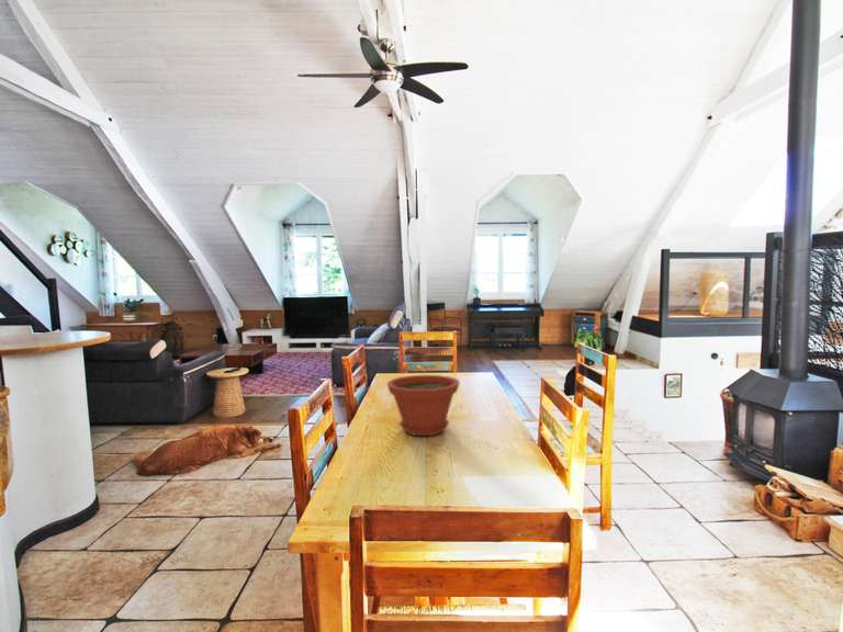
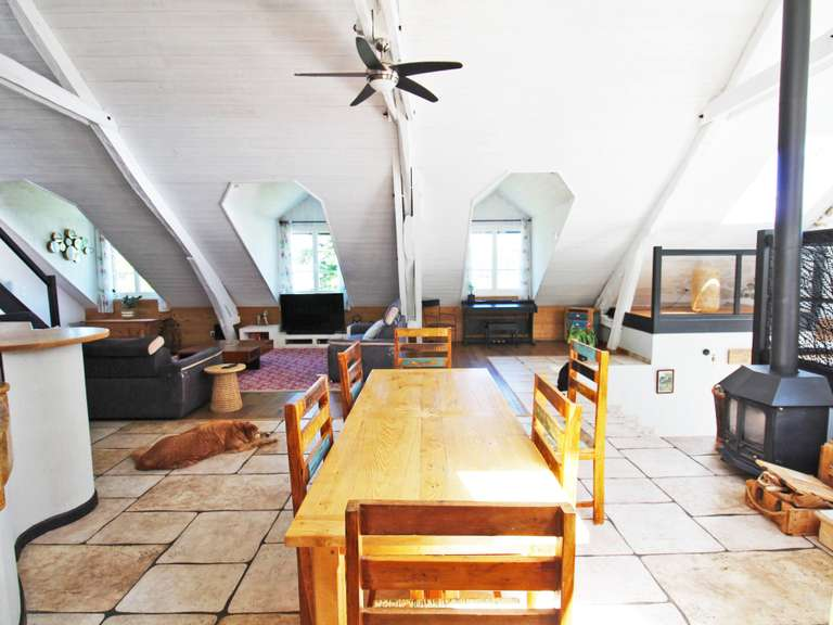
- plant pot [386,374,461,437]
